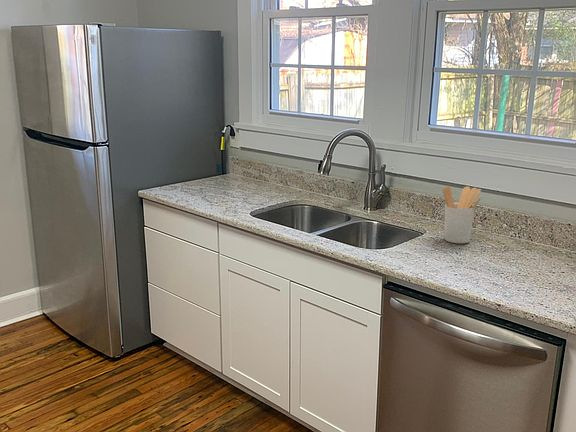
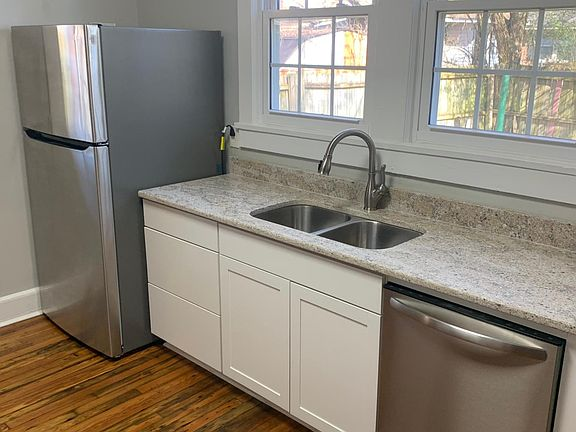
- utensil holder [442,185,483,244]
